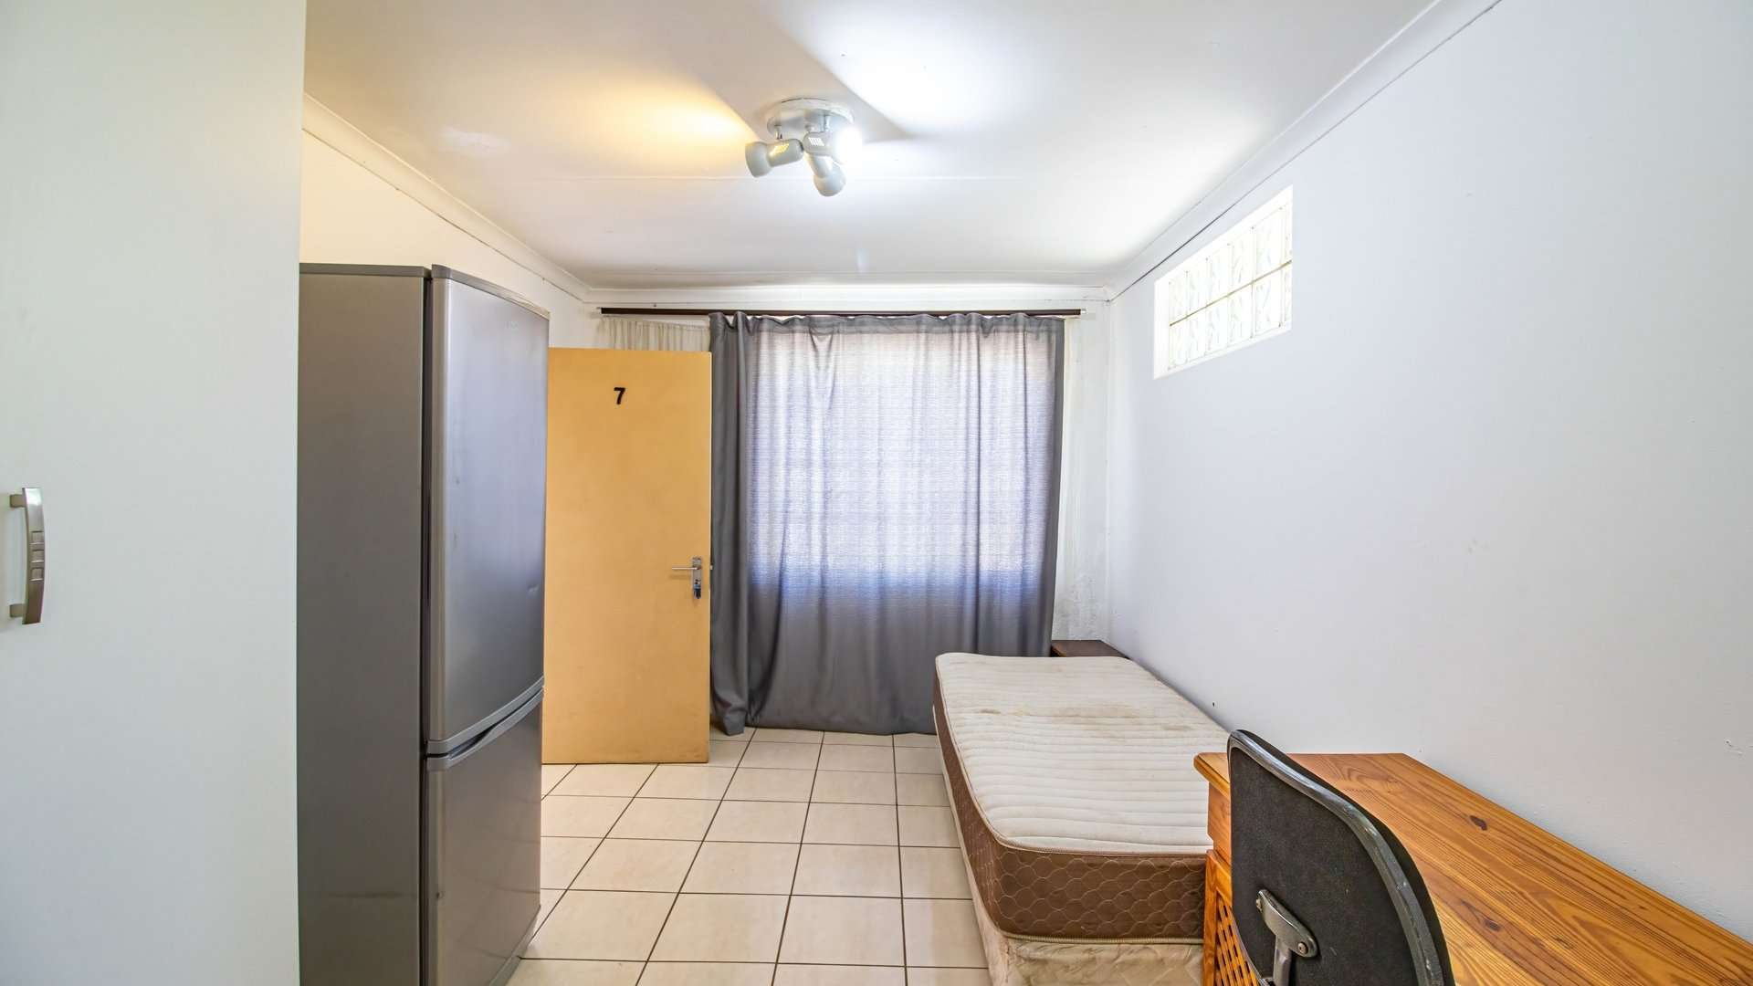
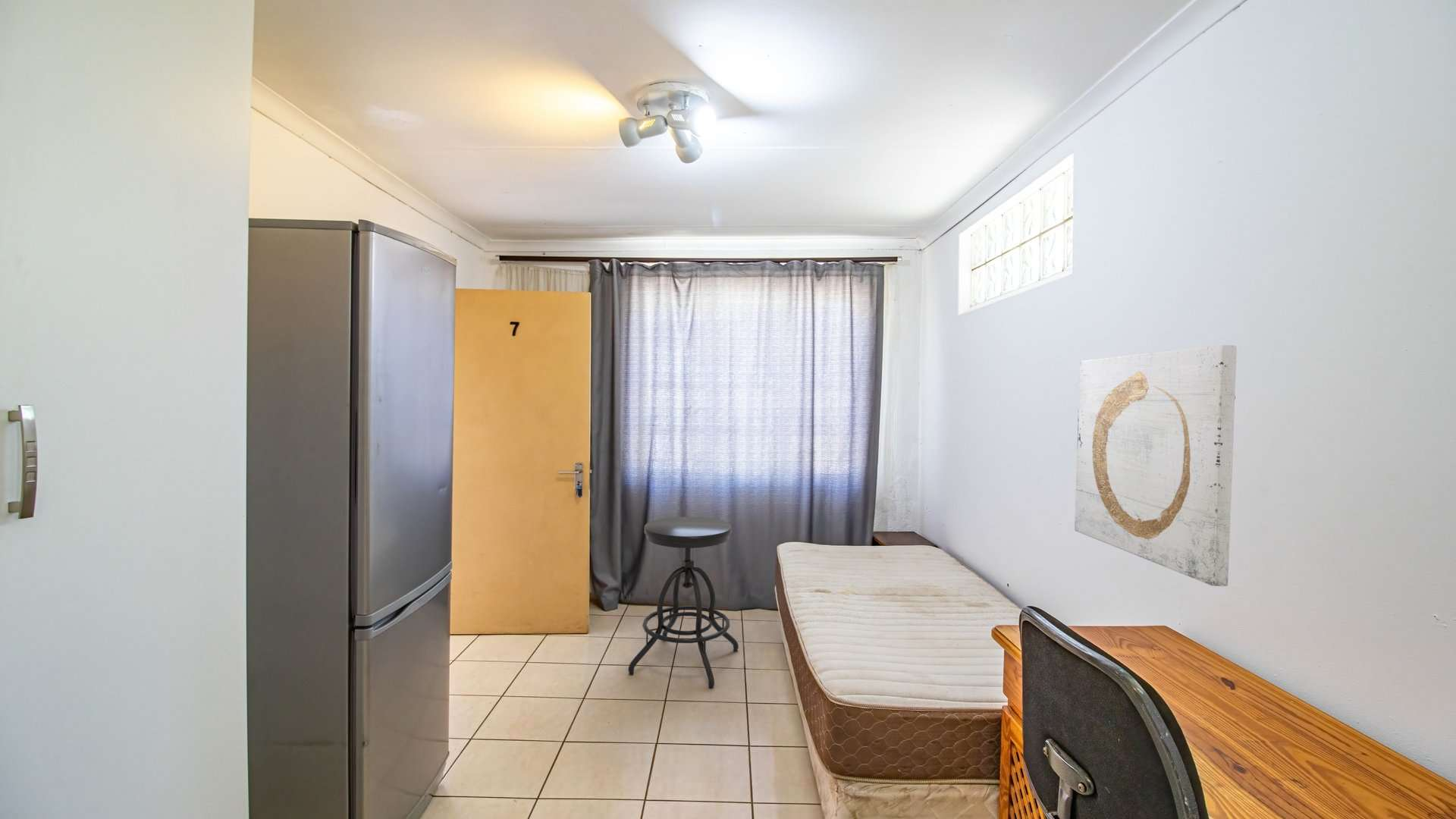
+ wall art [1074,344,1237,587]
+ stool [628,516,739,689]
